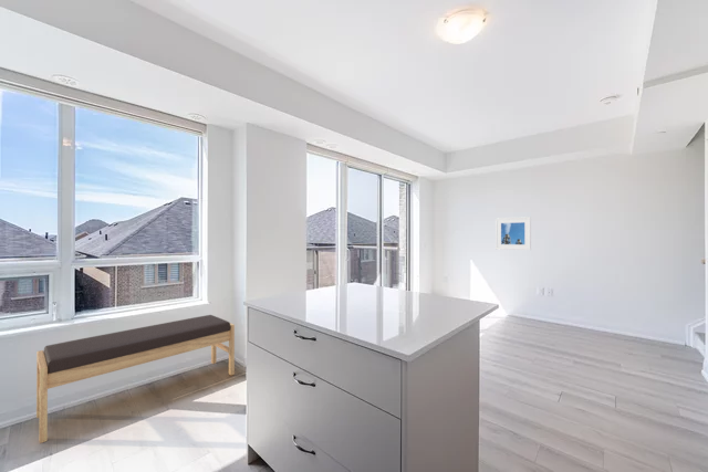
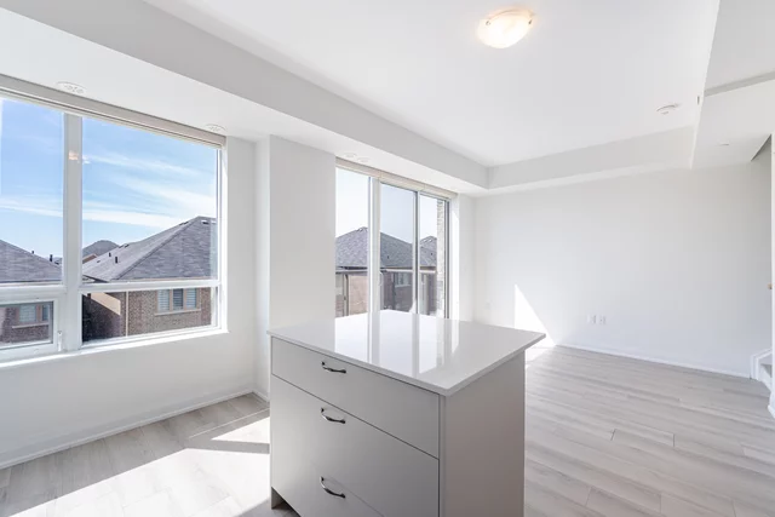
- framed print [494,216,532,251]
- bench [35,314,236,444]
